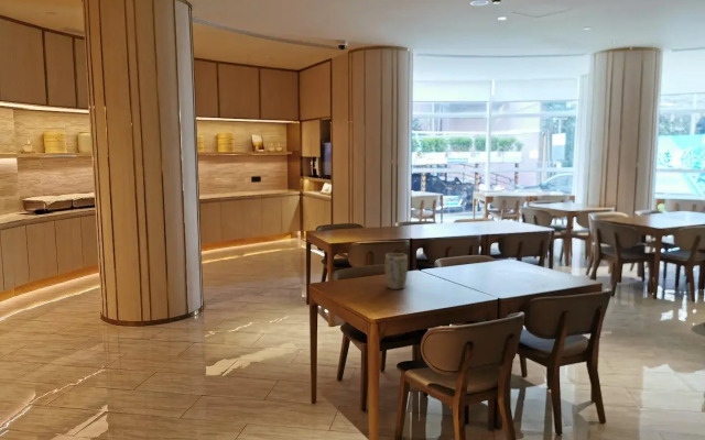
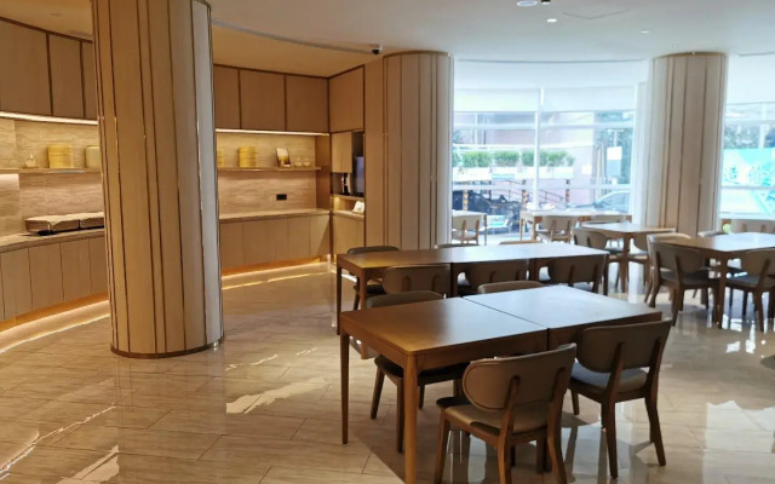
- plant pot [384,252,409,290]
